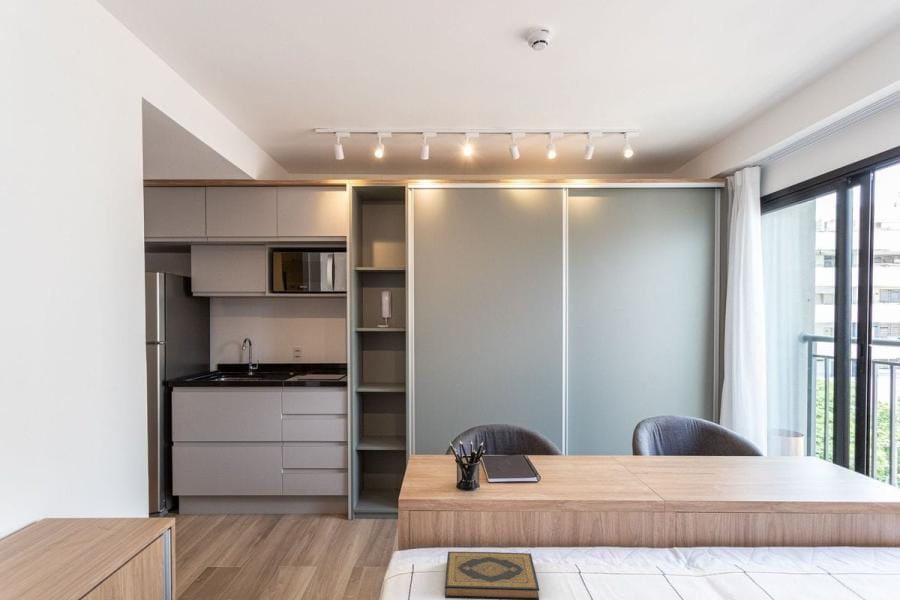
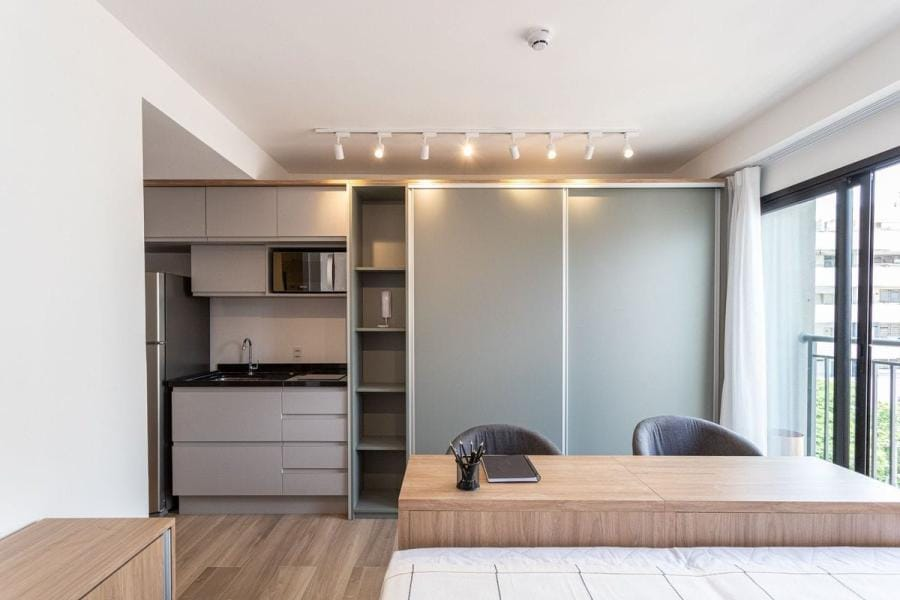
- hardback book [444,551,540,600]
